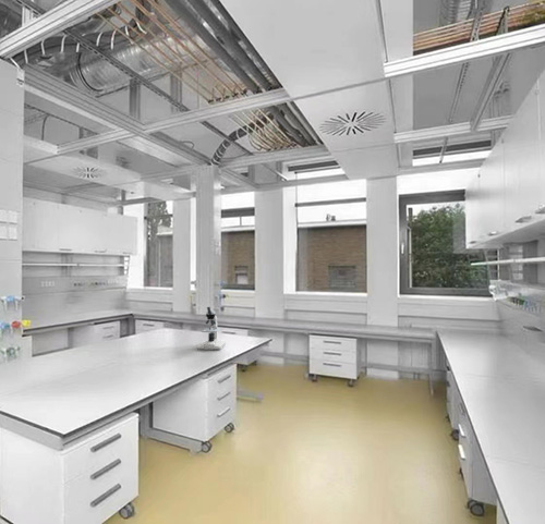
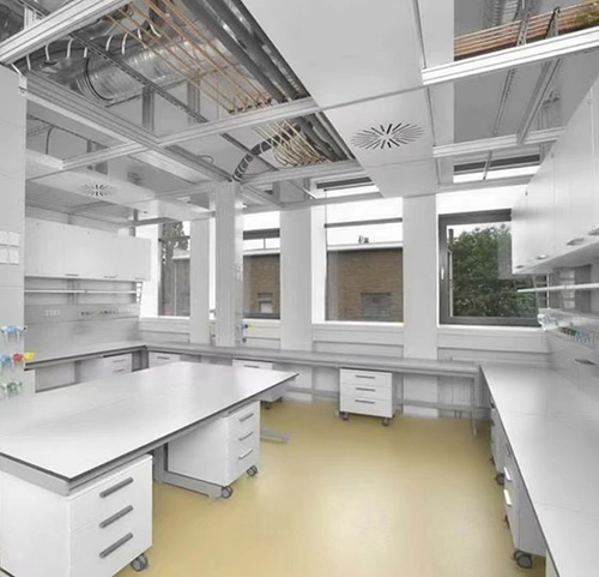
- microscope [196,306,227,351]
